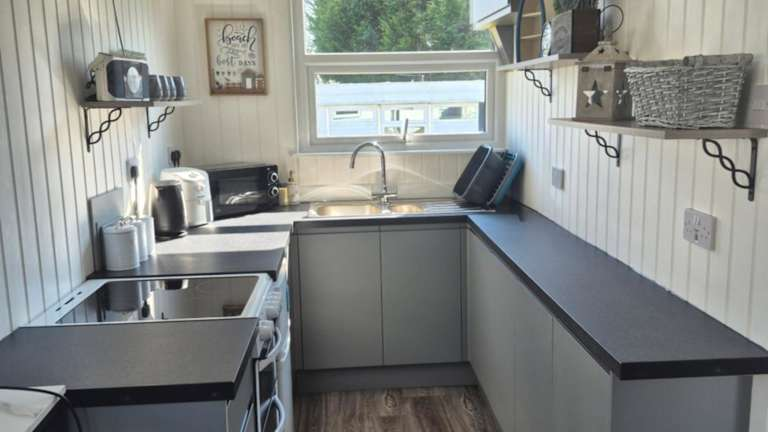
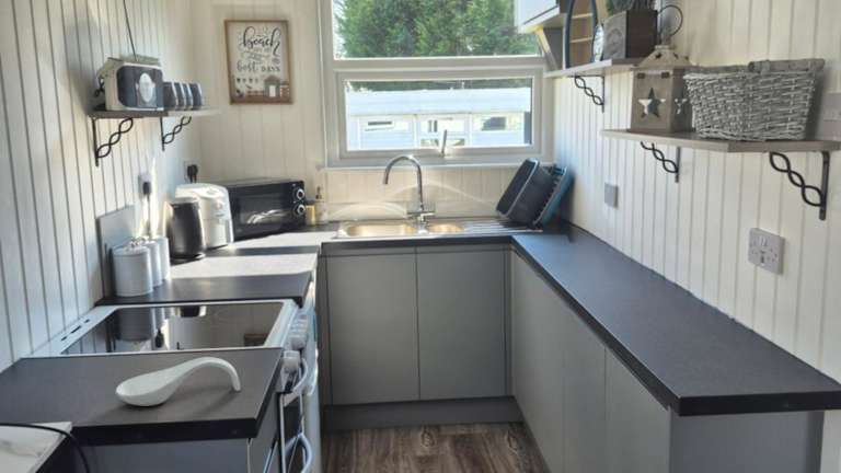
+ spoon rest [115,356,242,407]
